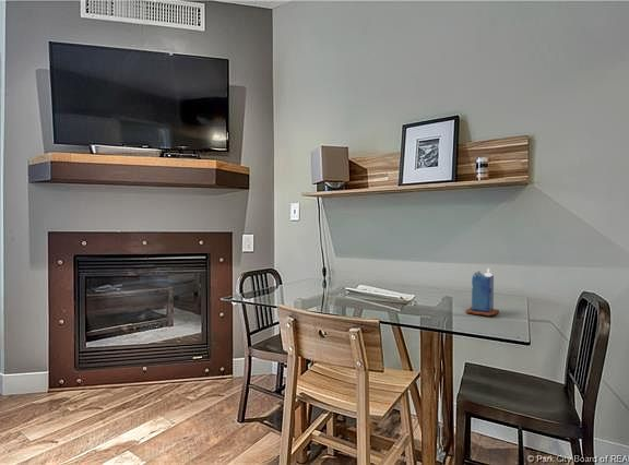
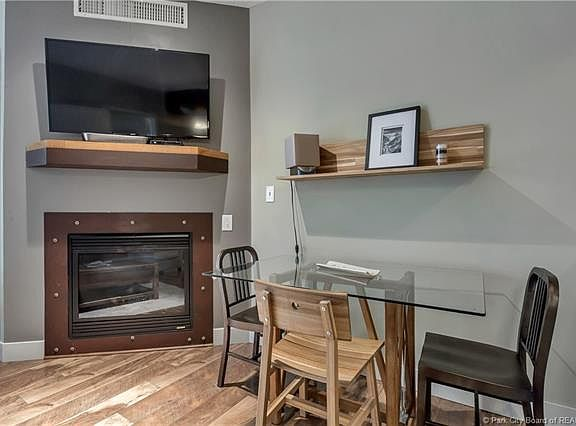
- candle [465,267,500,317]
